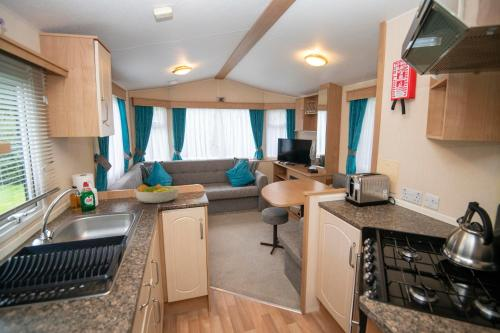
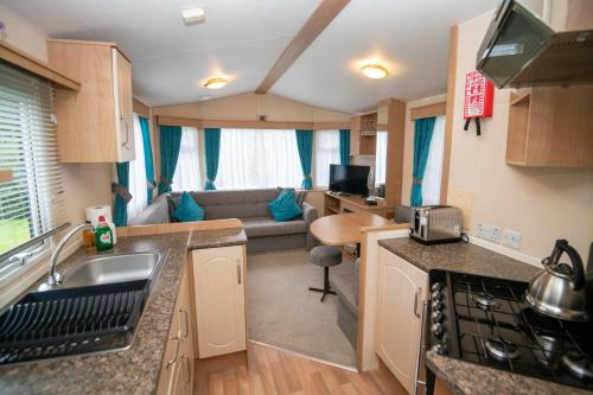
- fruit bowl [134,183,180,204]
